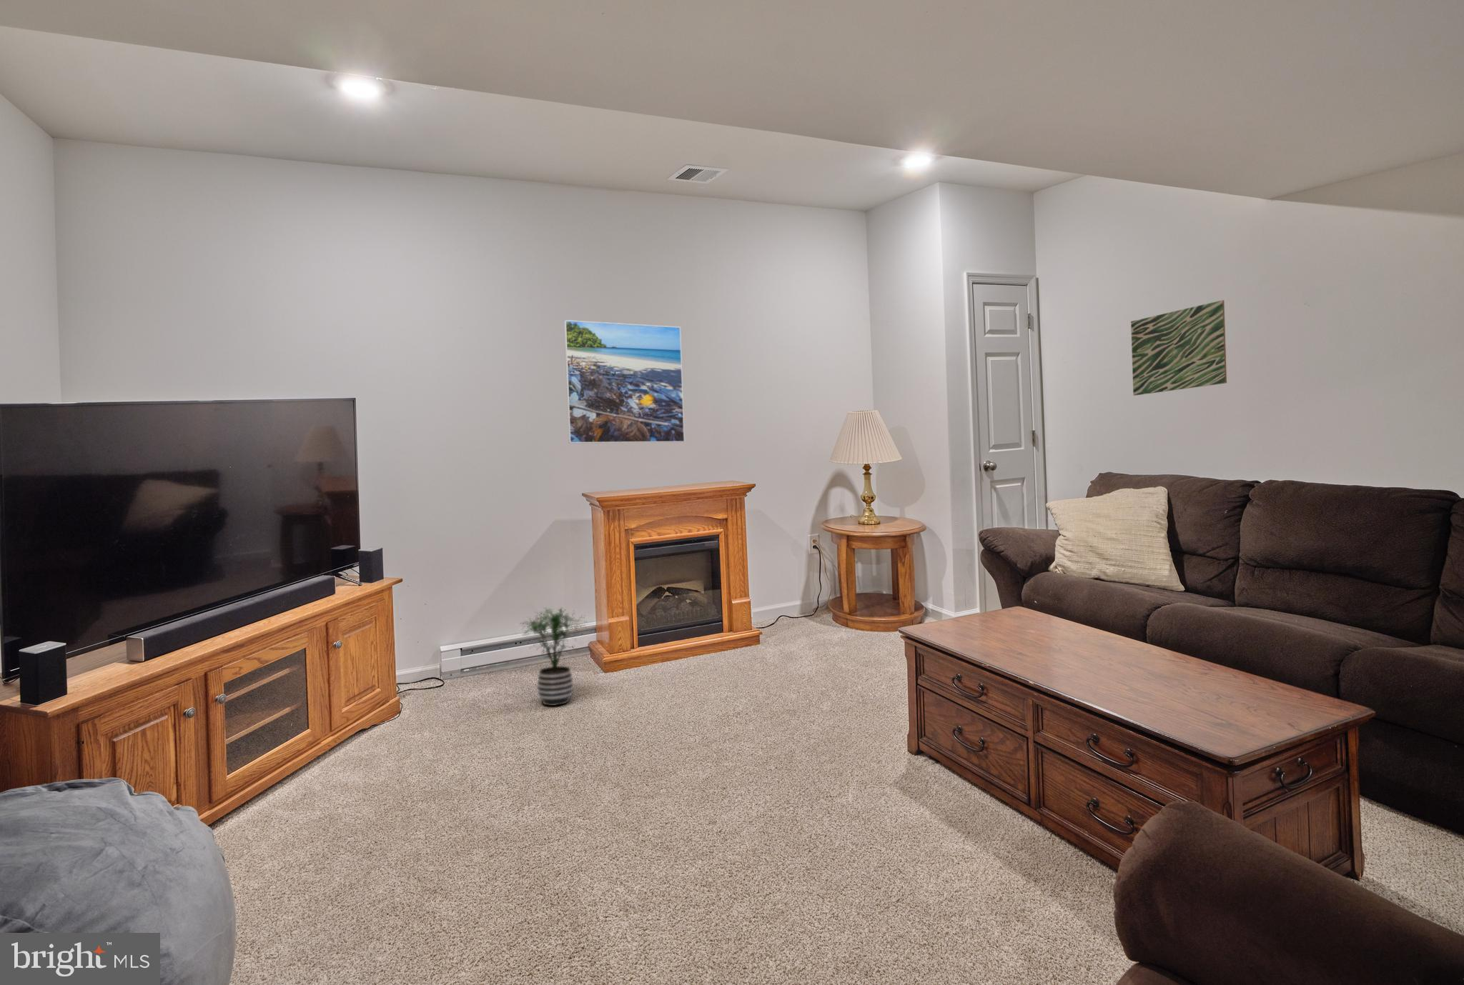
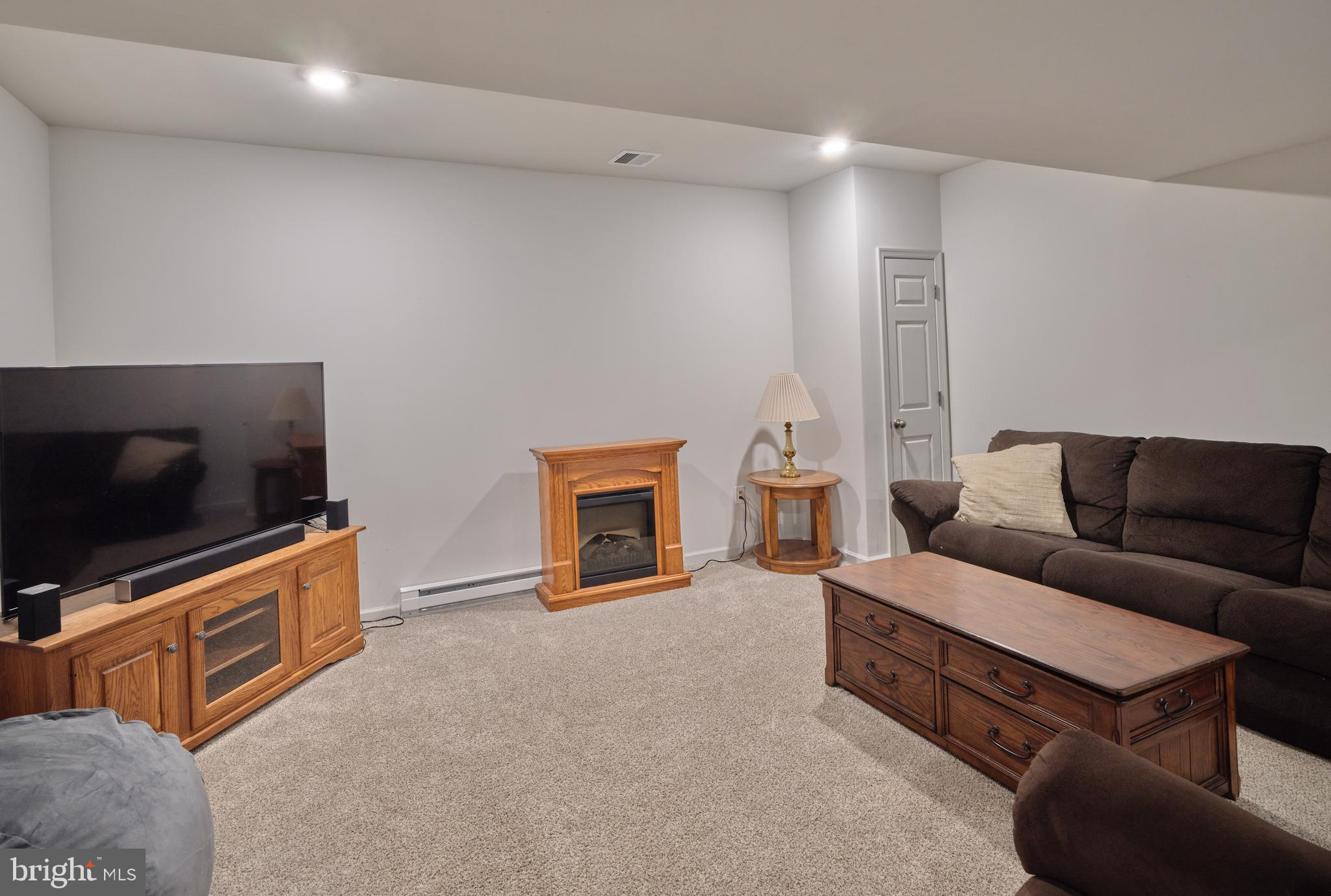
- potted plant [518,607,588,707]
- wall art [1130,299,1228,397]
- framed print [563,319,685,444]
